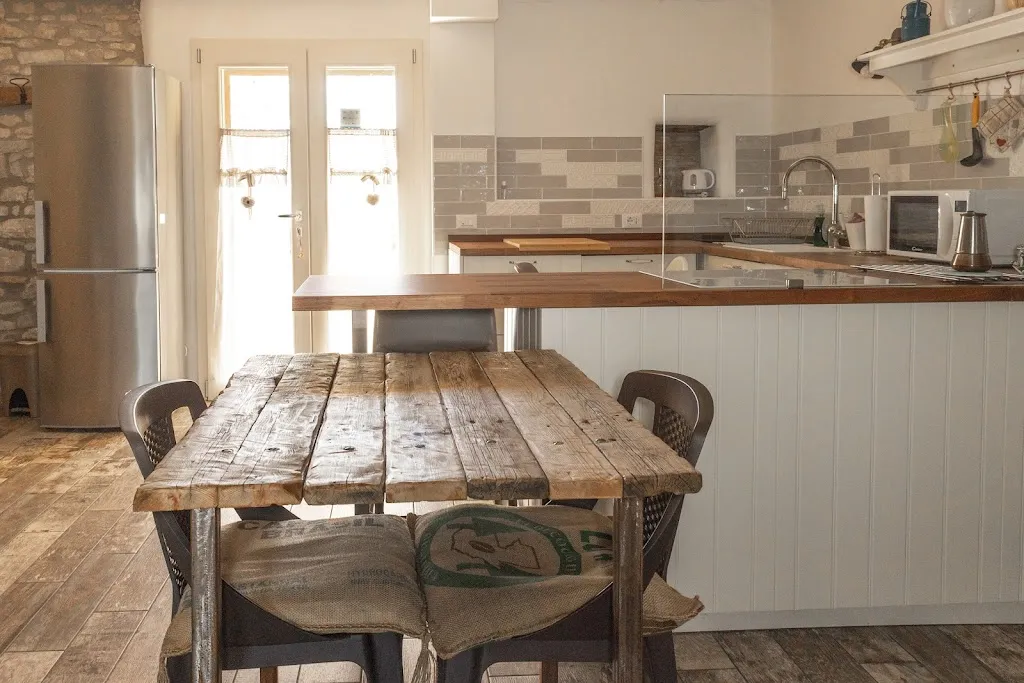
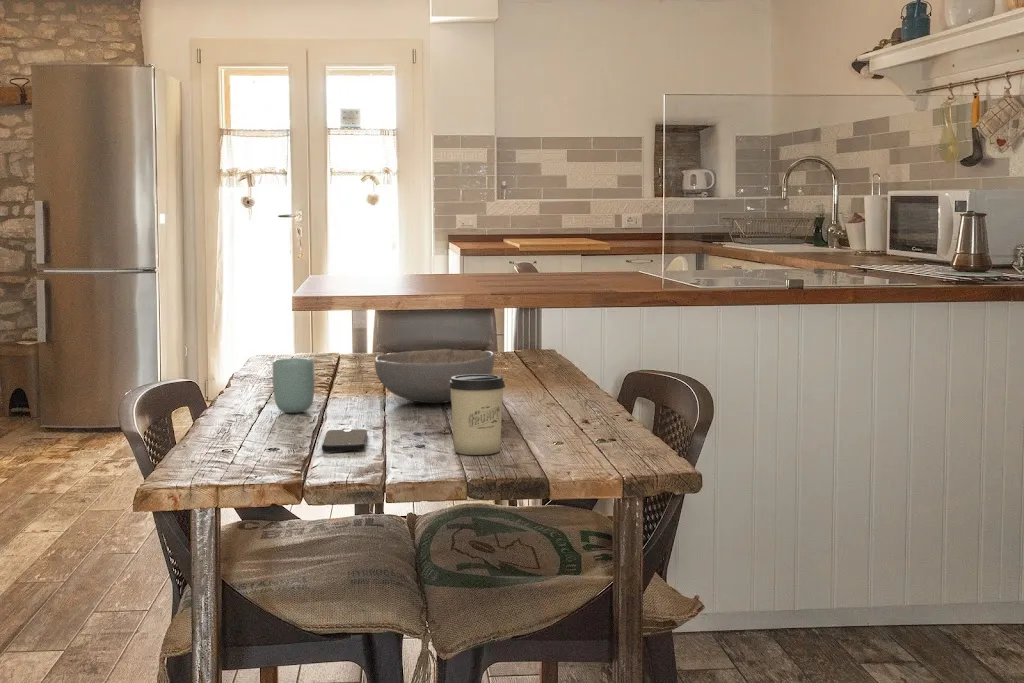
+ cup [272,357,316,414]
+ cup [449,374,506,456]
+ bowl [374,348,496,404]
+ smartphone [321,428,368,452]
